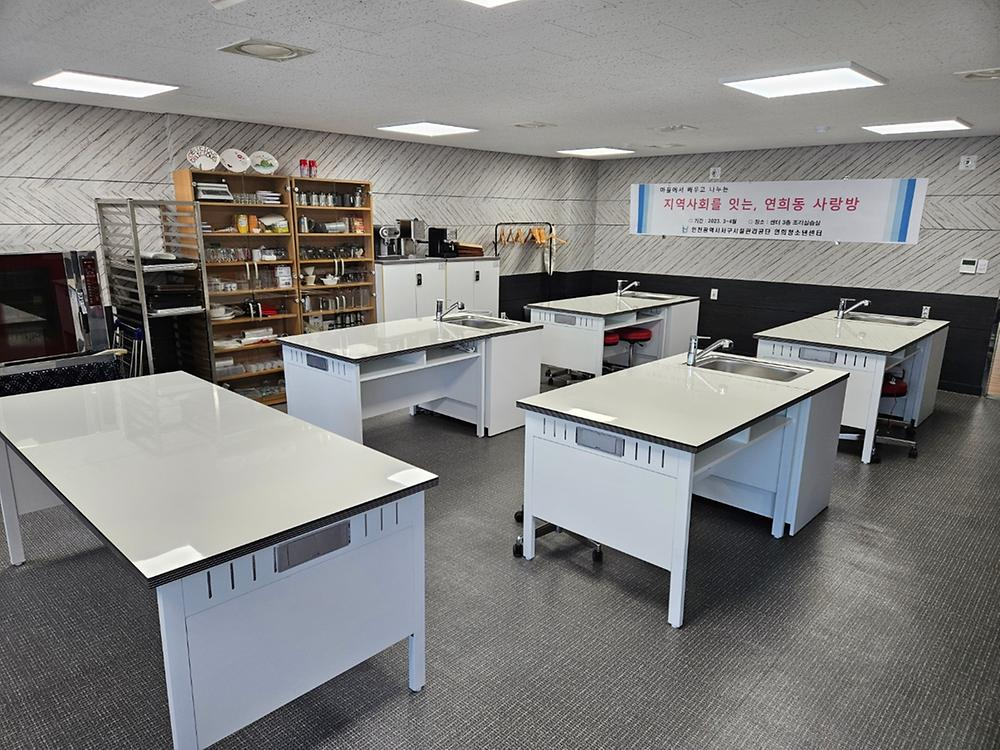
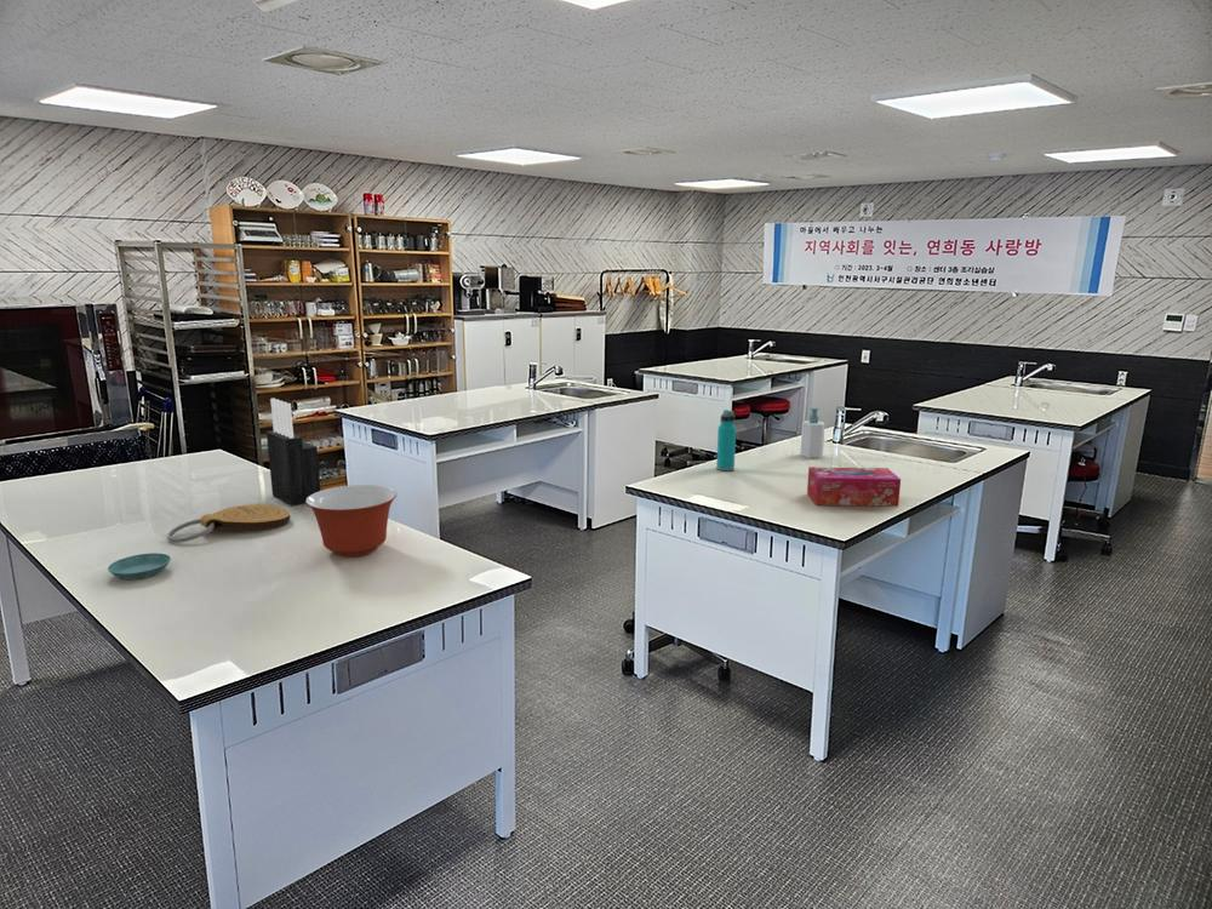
+ saucer [107,551,172,581]
+ knife block [265,398,321,507]
+ water bottle [715,408,737,471]
+ key chain [166,503,291,544]
+ tissue box [806,465,902,508]
+ mixing bowl [305,484,398,558]
+ soap bottle [799,406,827,459]
